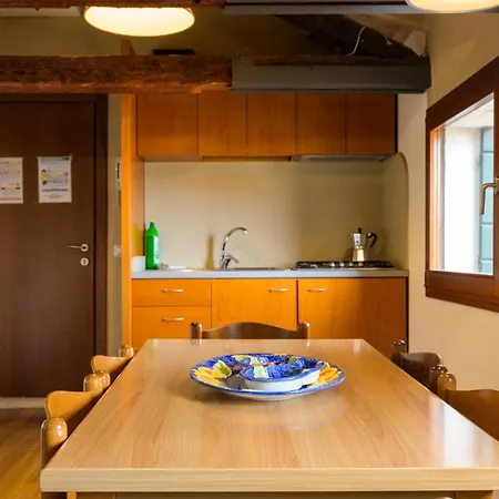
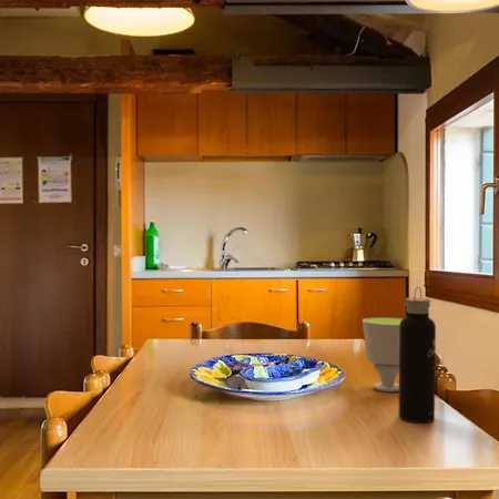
+ water bottle [398,286,437,424]
+ cup [361,316,403,393]
